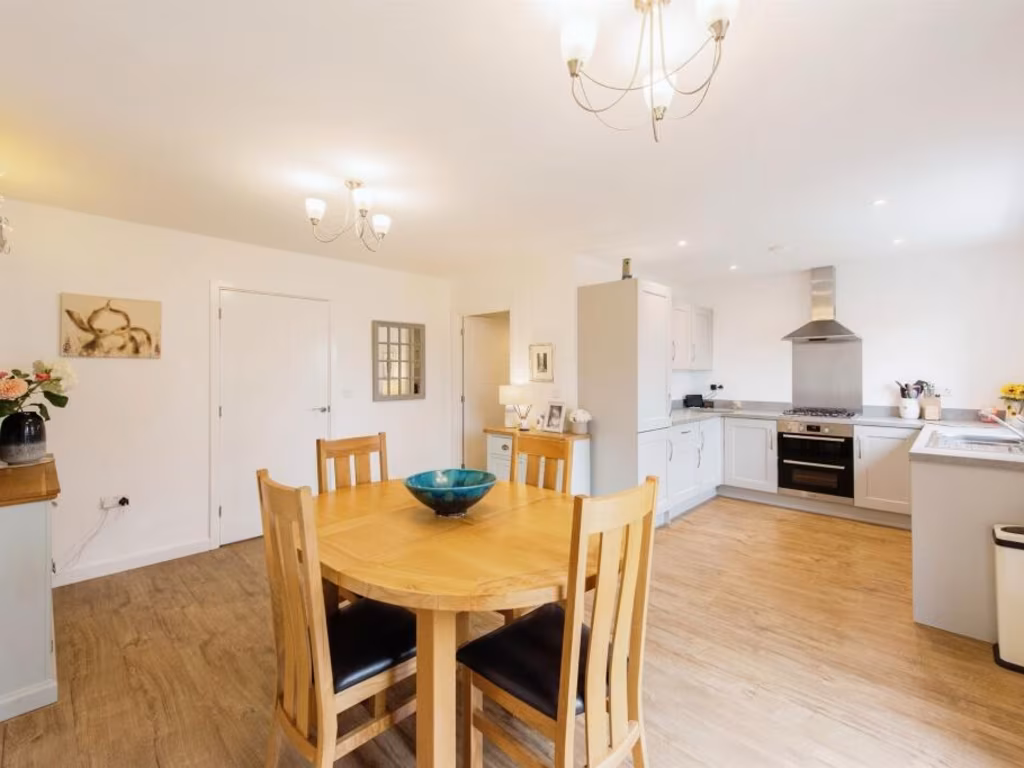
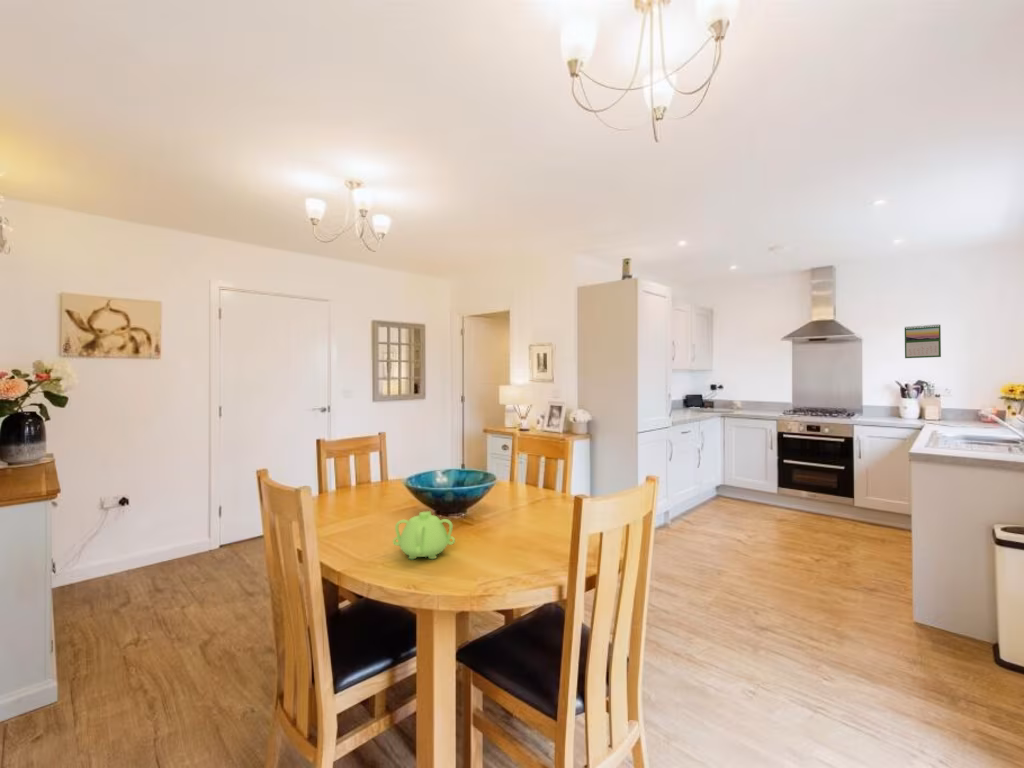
+ calendar [904,323,942,359]
+ teapot [392,510,456,560]
